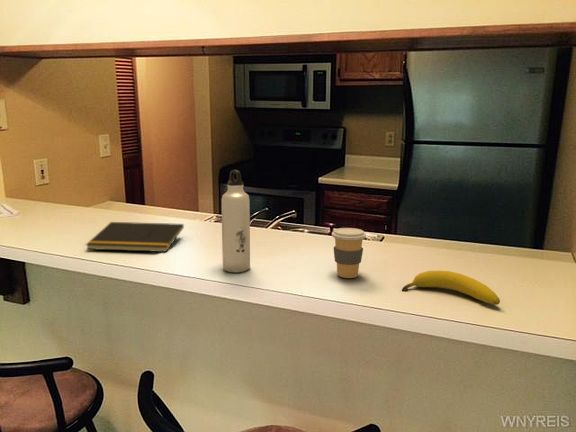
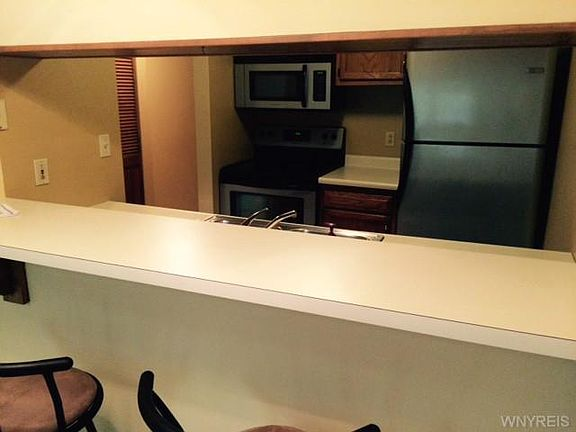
- notepad [85,221,185,253]
- coffee cup [331,227,367,279]
- fruit [401,270,501,306]
- water bottle [221,169,251,274]
